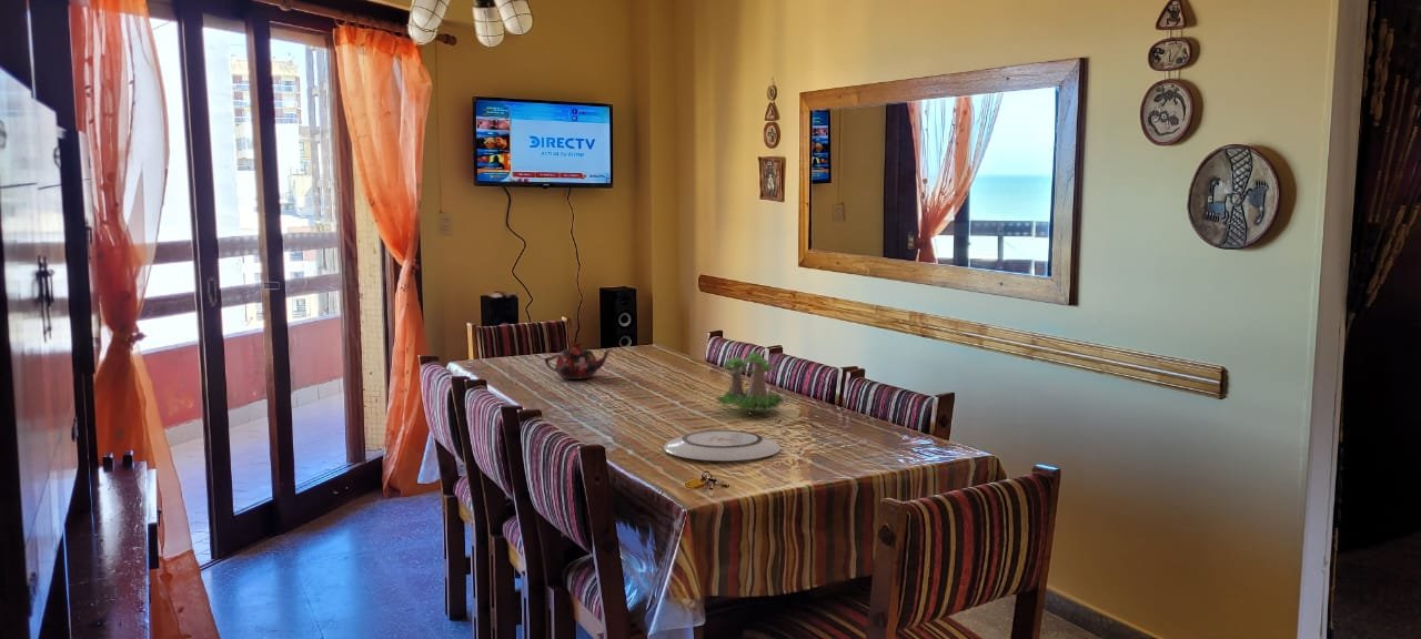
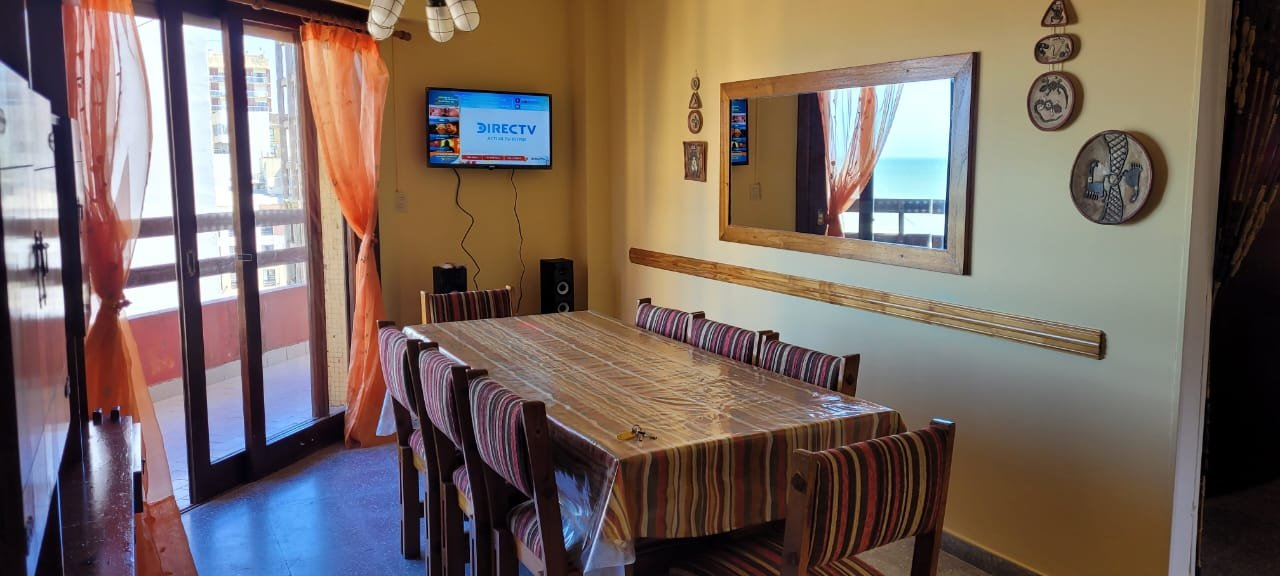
- teapot [544,341,612,381]
- plate [663,429,782,462]
- plant [715,342,785,413]
